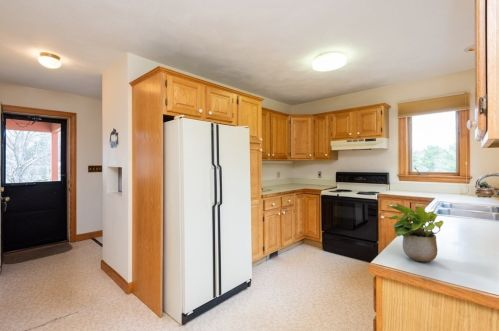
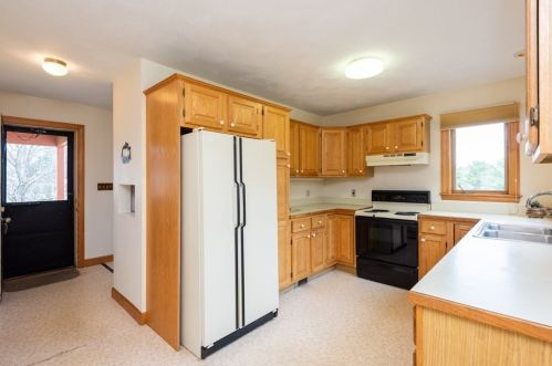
- potted plant [386,203,444,262]
